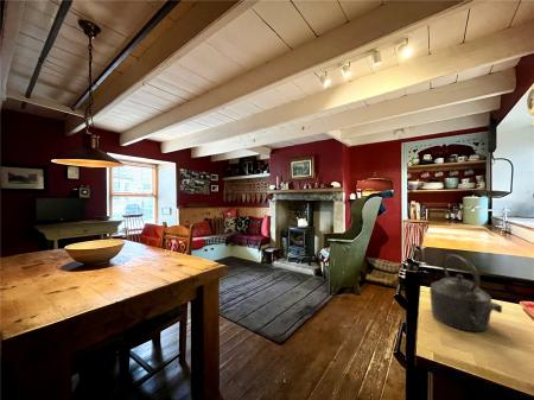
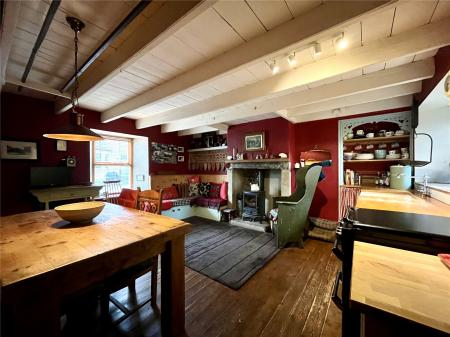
- kettle [428,253,503,332]
